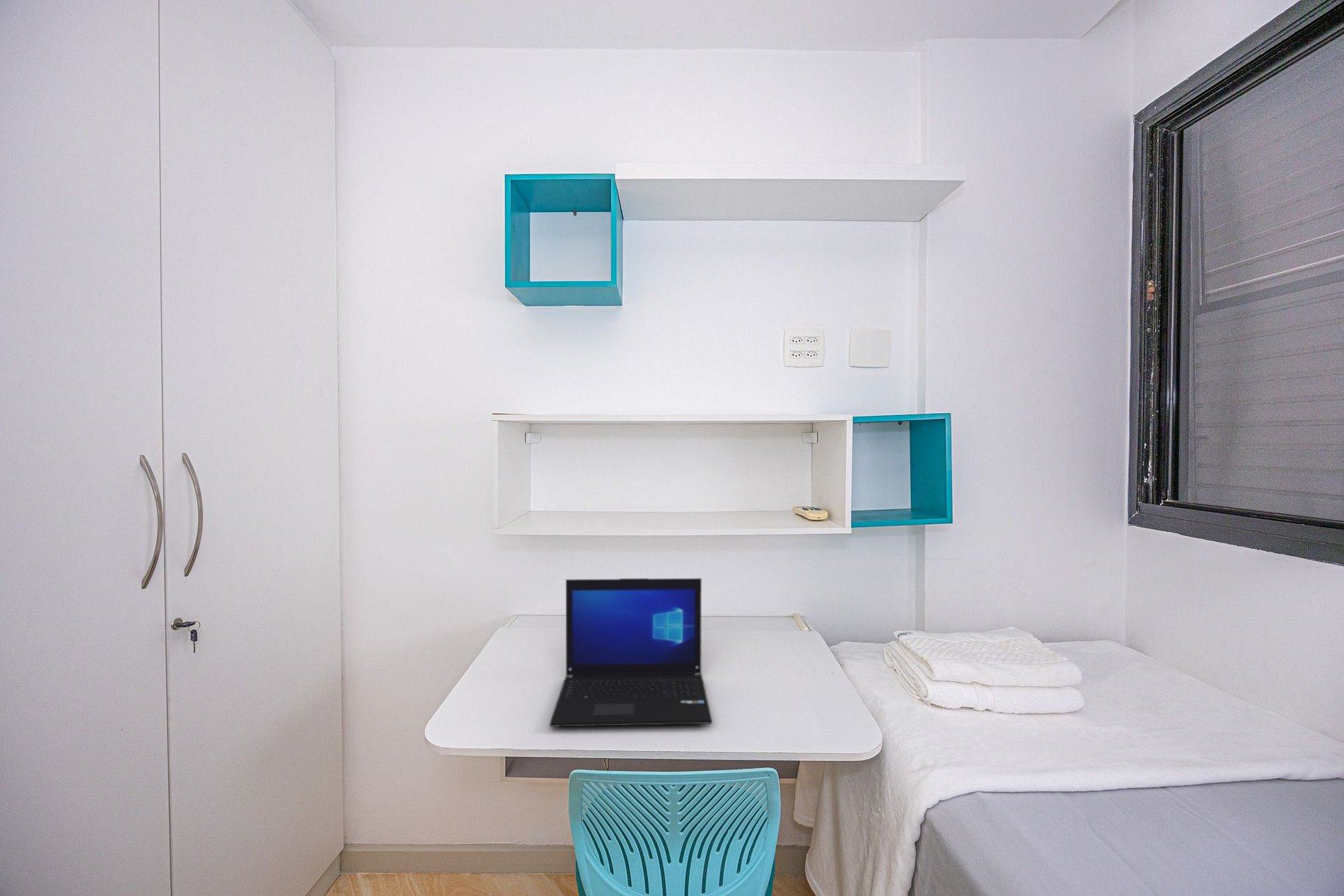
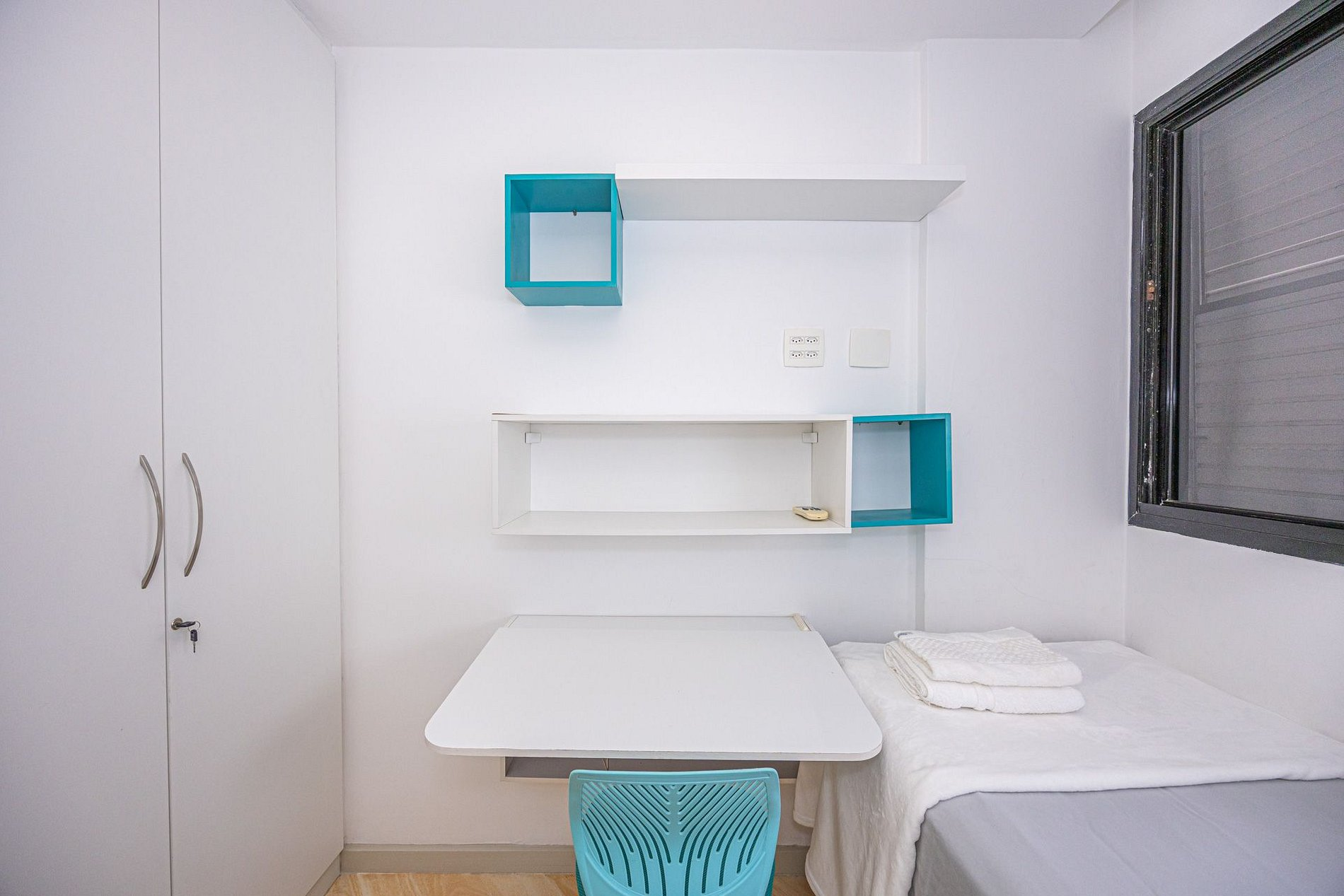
- laptop [549,578,712,728]
